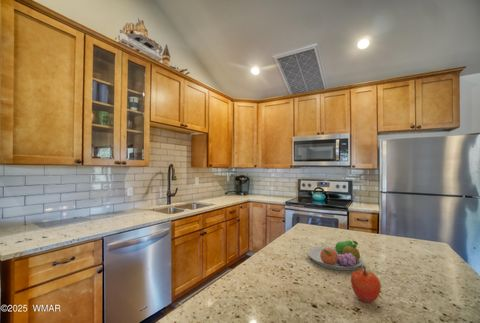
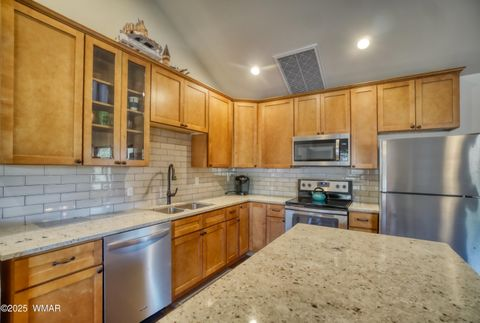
- apple [350,265,382,304]
- fruit bowl [307,240,364,271]
